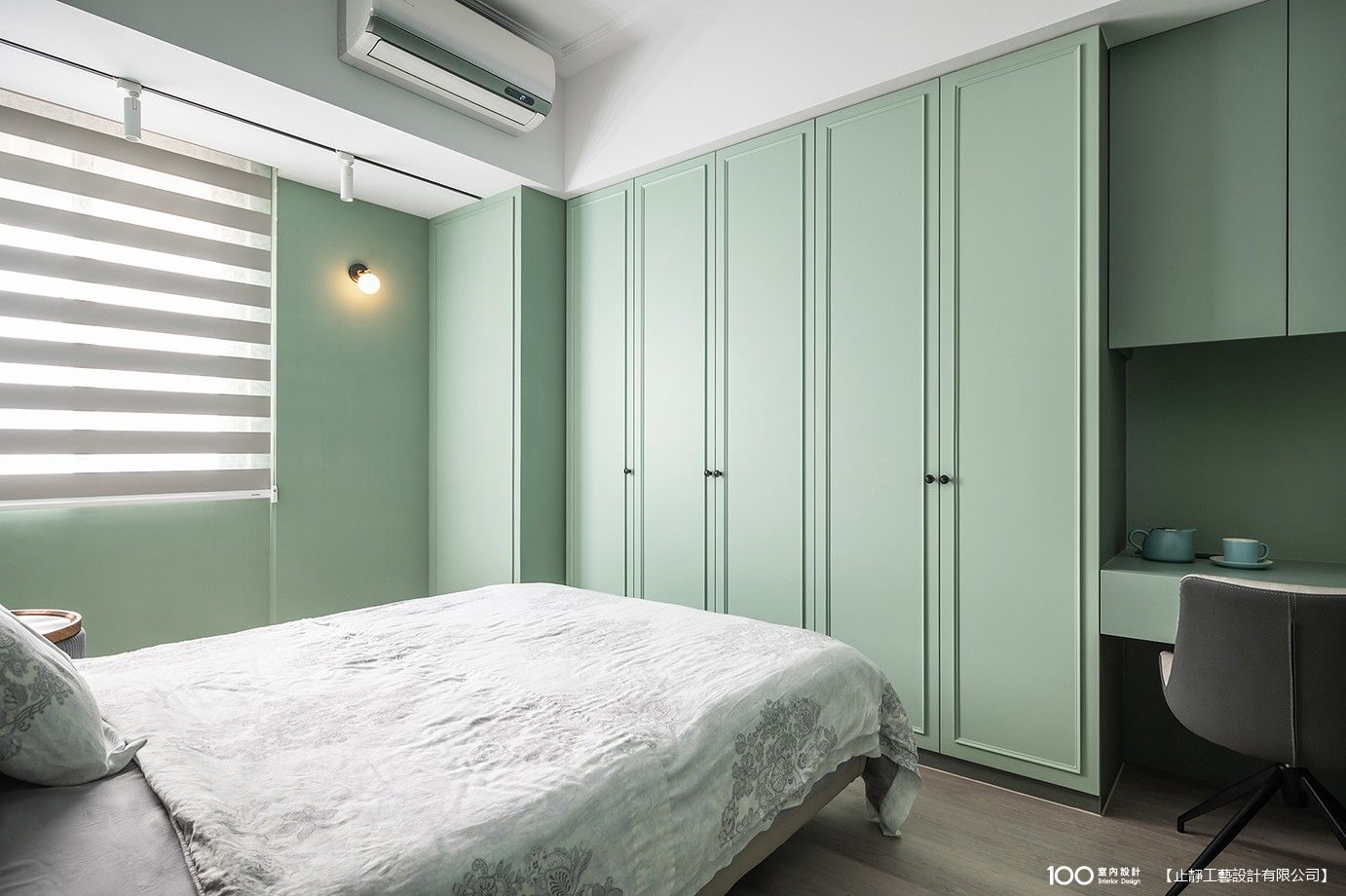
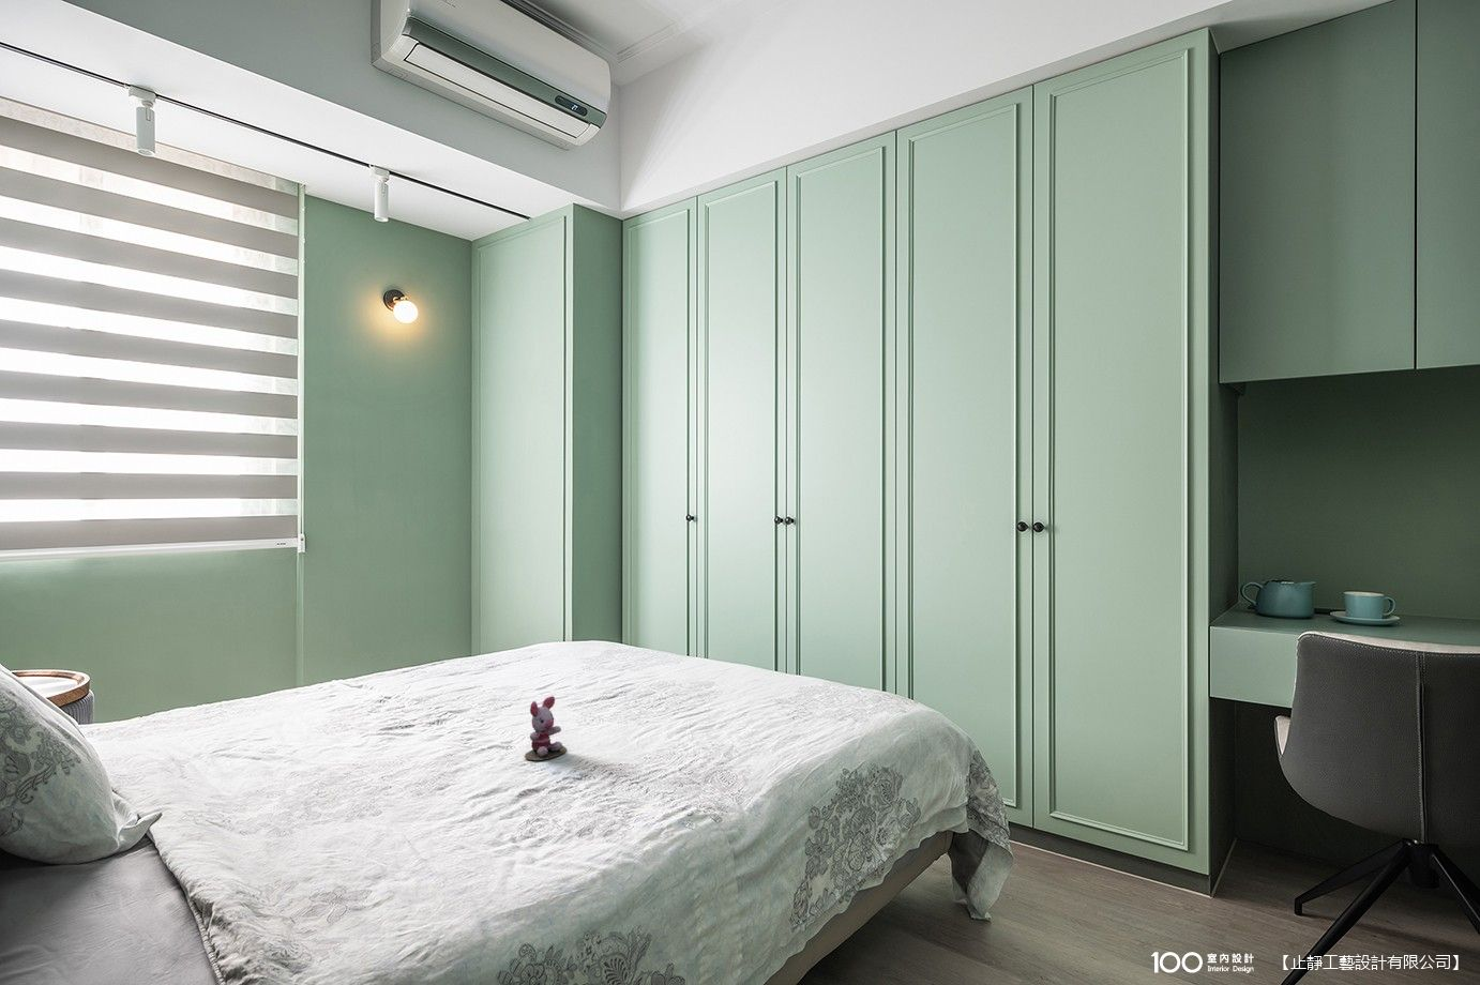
+ stuffed toy [523,695,566,761]
